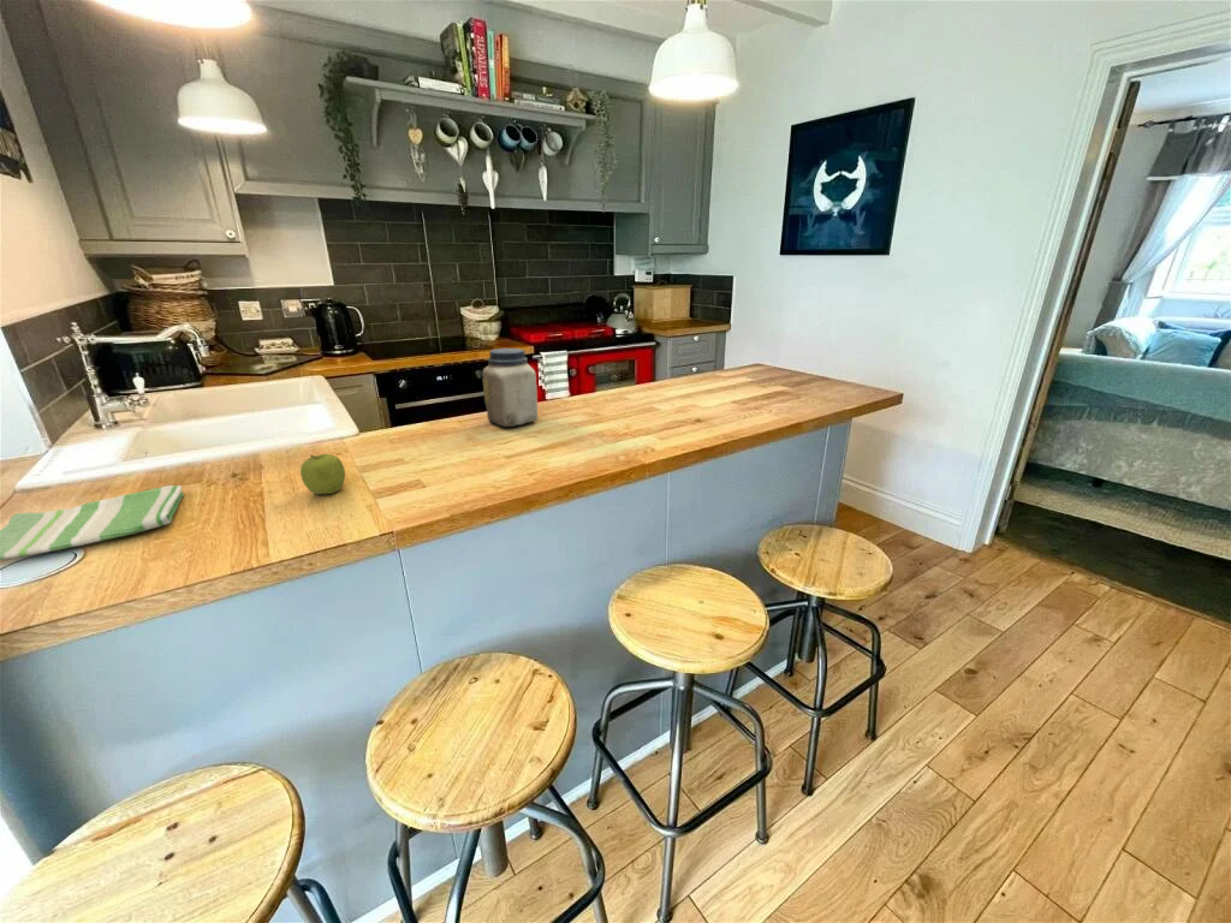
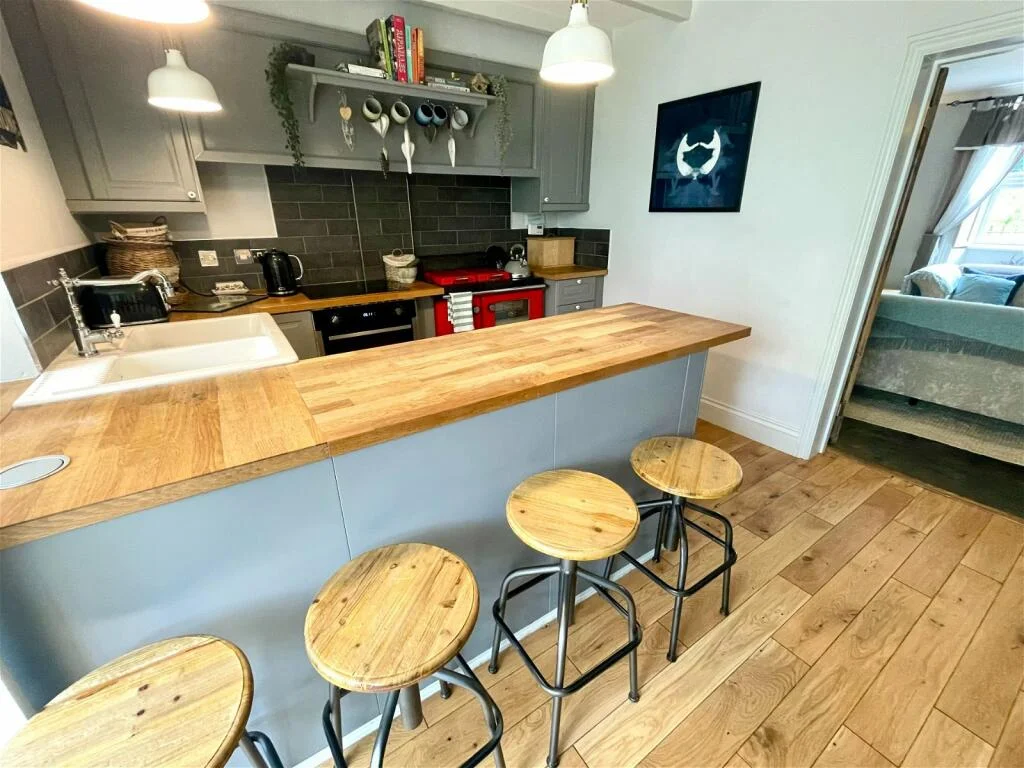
- jar [481,347,539,428]
- fruit [299,453,346,495]
- dish towel [0,484,185,562]
